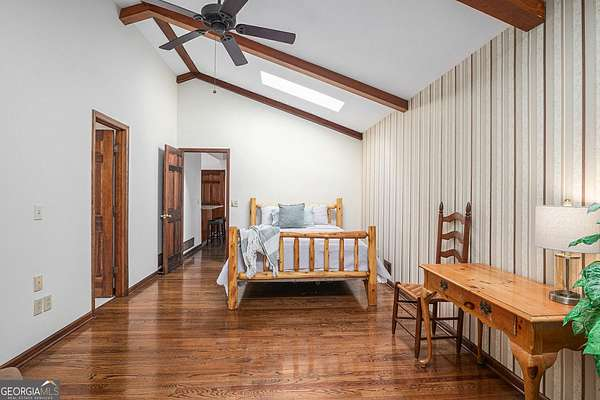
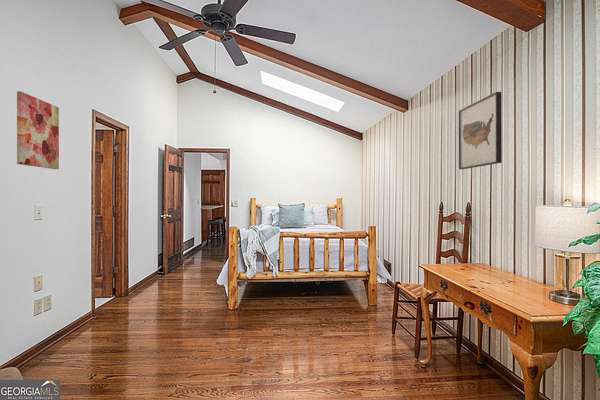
+ wall art [16,90,60,170]
+ wall art [458,91,503,170]
